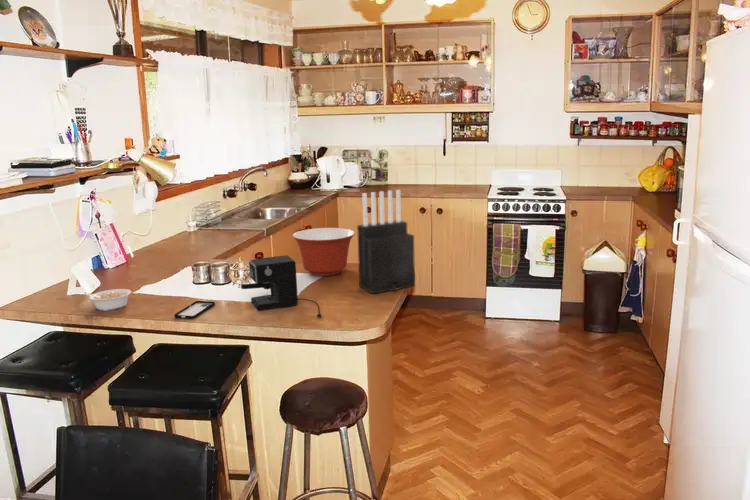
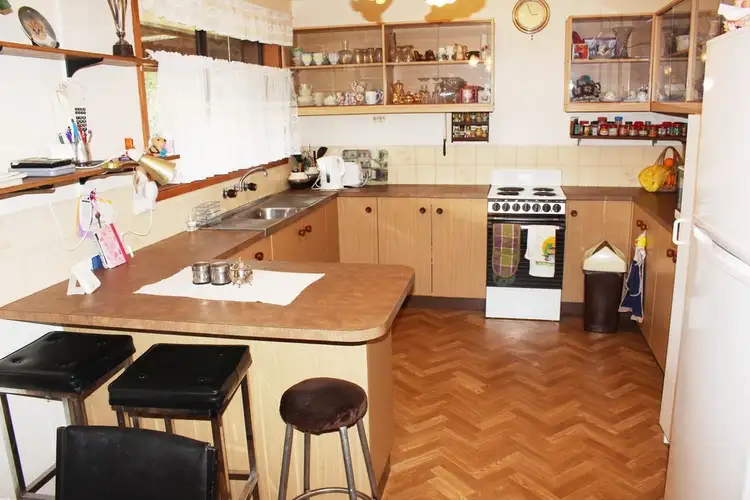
- legume [81,288,132,312]
- coffee maker [240,254,322,318]
- mixing bowl [291,227,356,277]
- smartphone [173,300,216,319]
- knife block [356,189,416,295]
